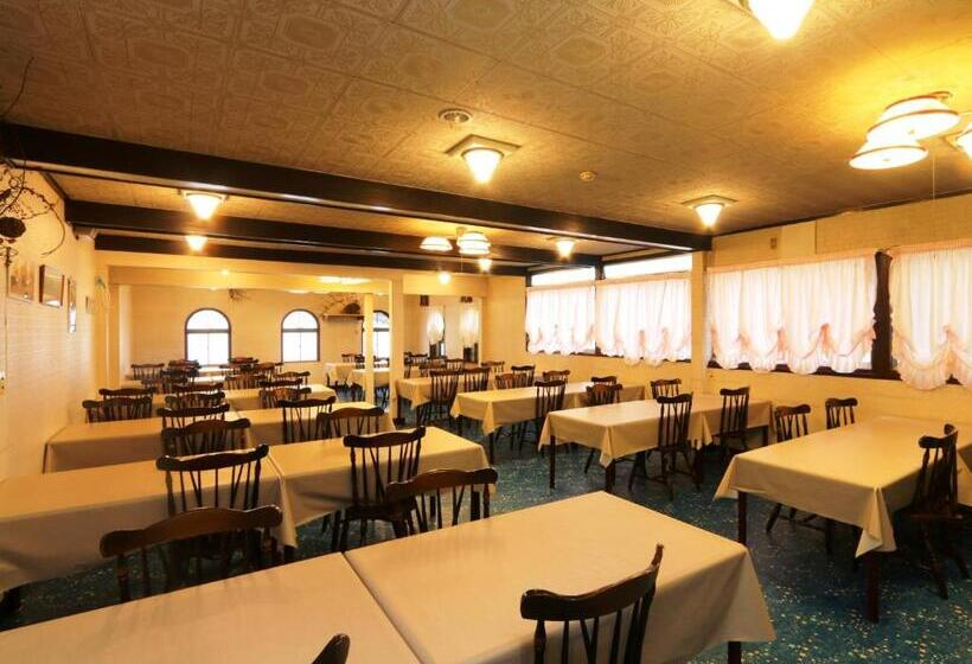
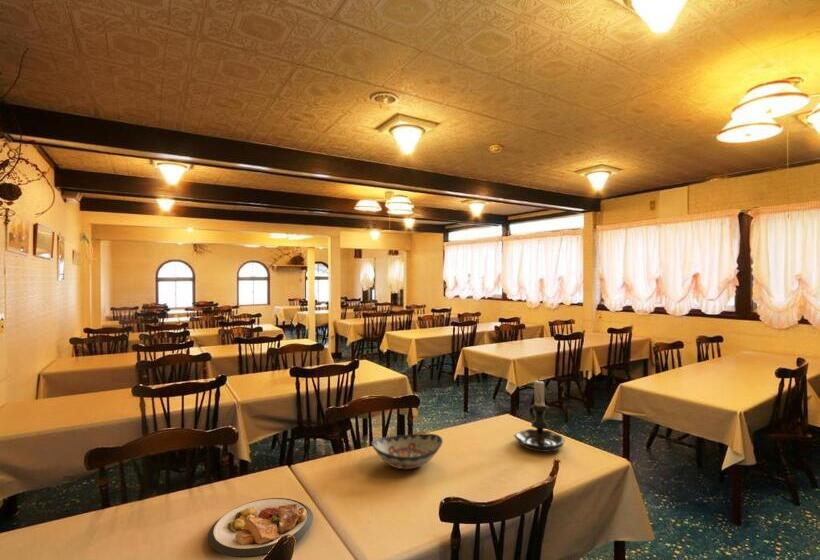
+ plate [207,497,314,559]
+ decorative bowl [370,433,444,470]
+ candle holder [513,376,566,453]
